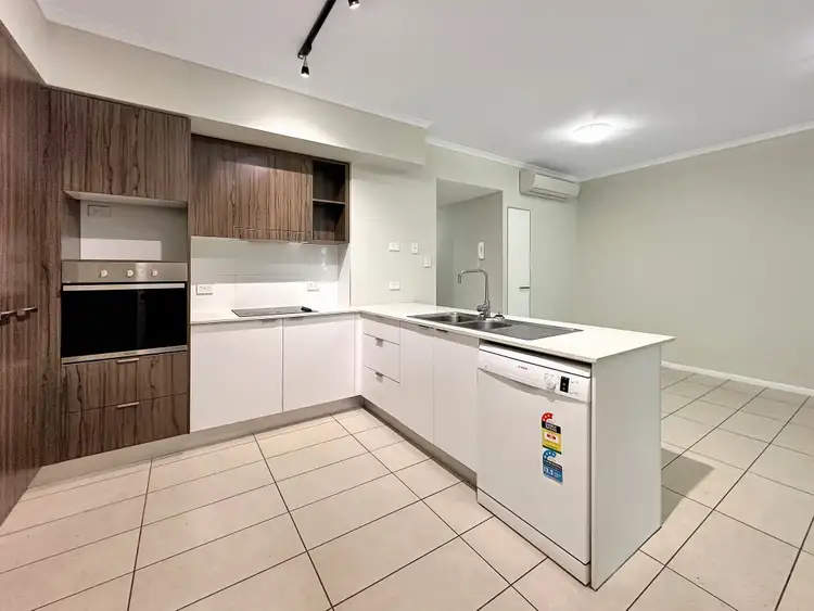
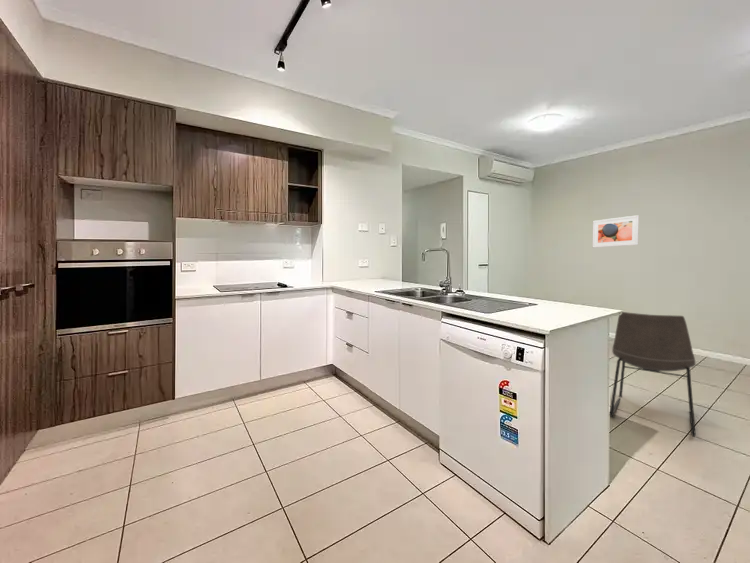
+ chair [609,311,697,438]
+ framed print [592,214,640,249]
